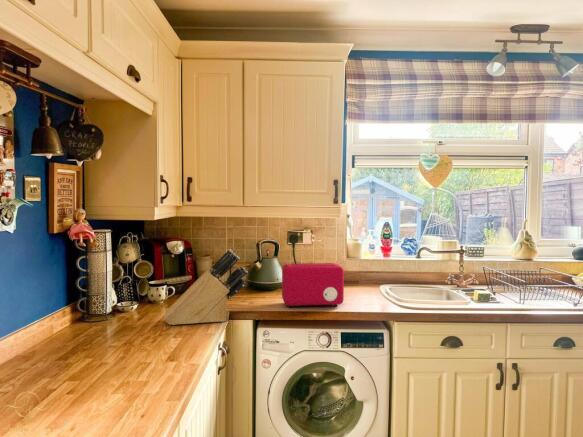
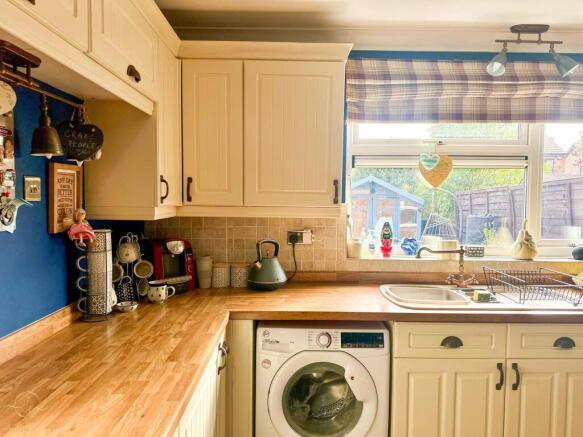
- knife block [163,248,248,326]
- toaster [281,262,345,309]
